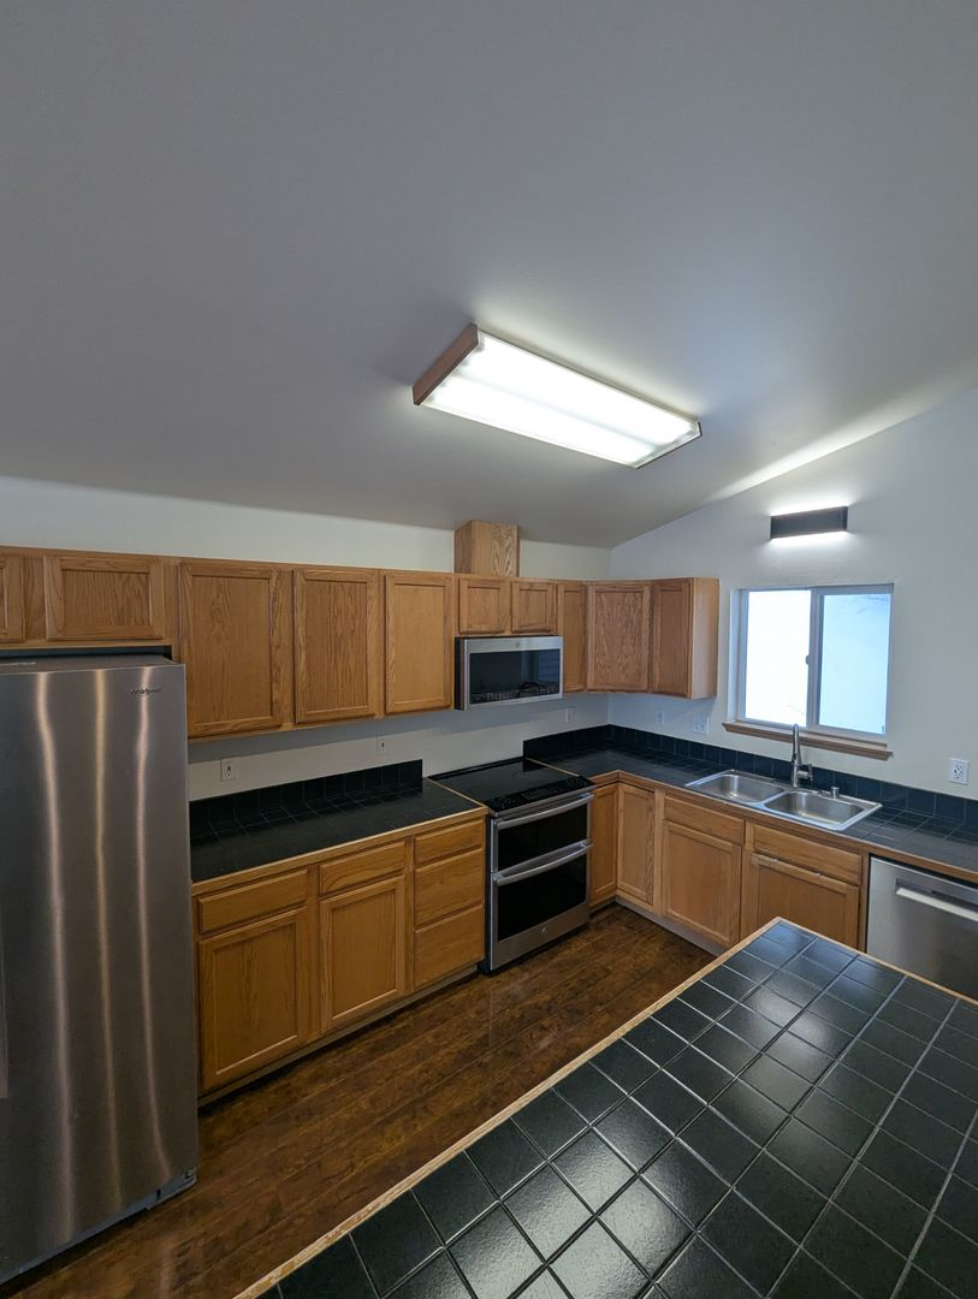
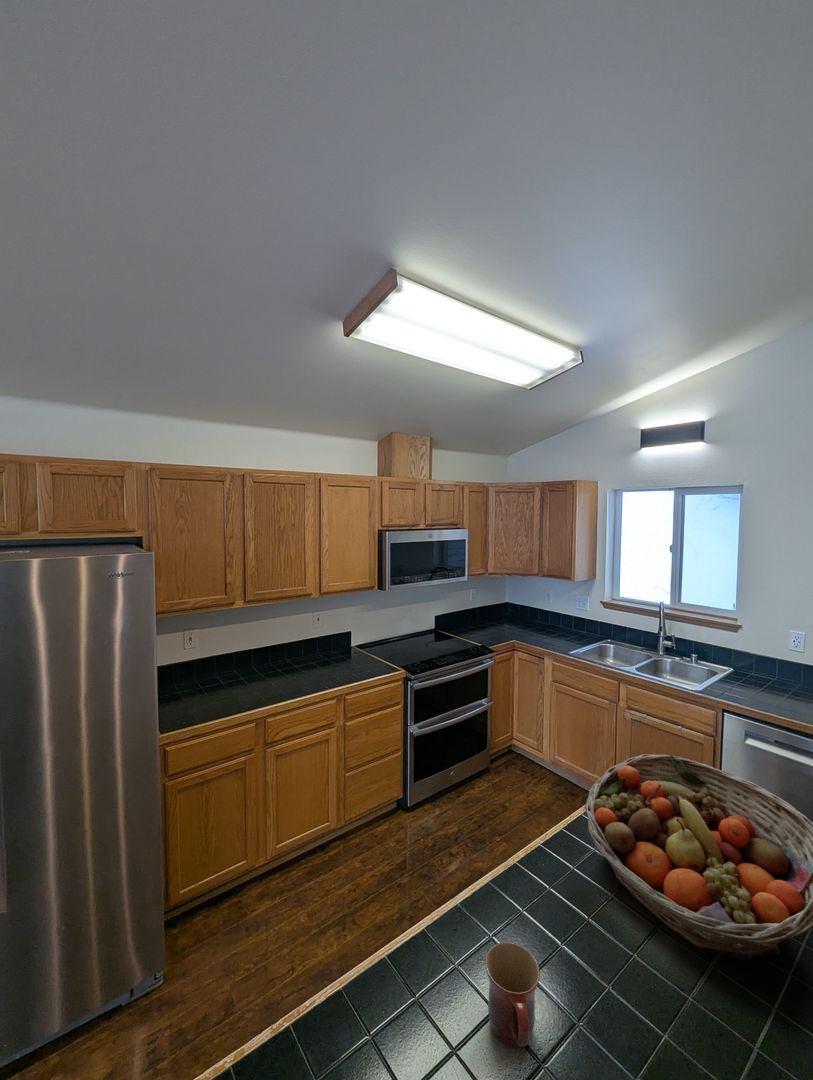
+ mug [484,941,541,1047]
+ fruit basket [584,753,813,960]
